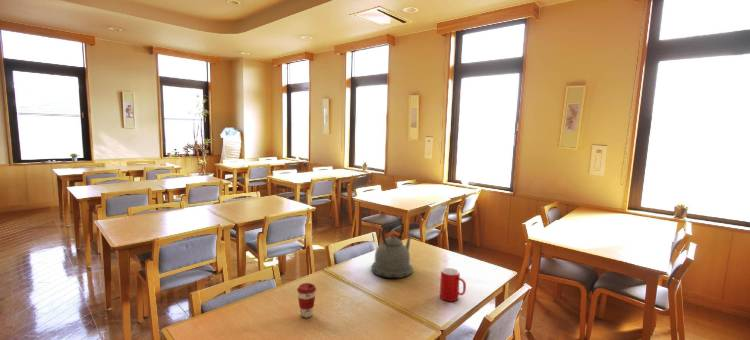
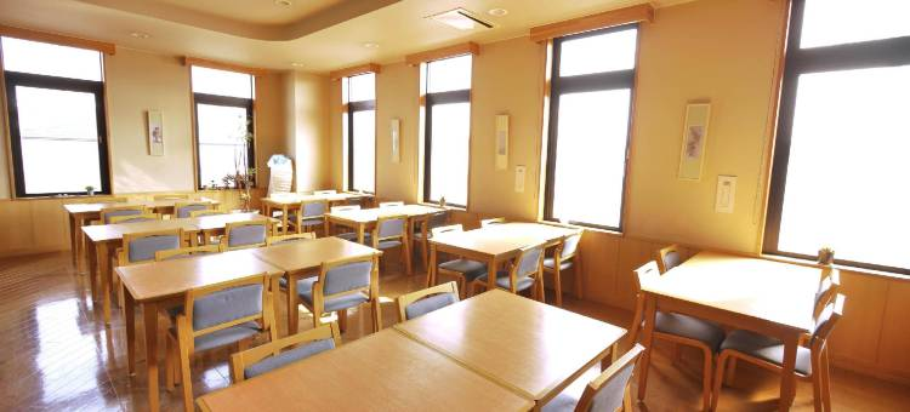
- kettle [370,221,414,279]
- coffee cup [296,282,317,318]
- cup [439,267,467,302]
